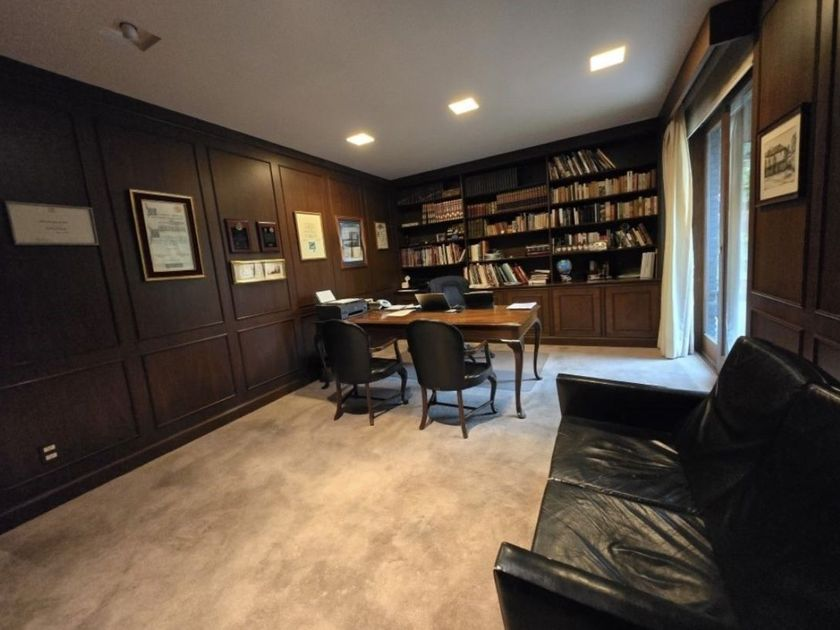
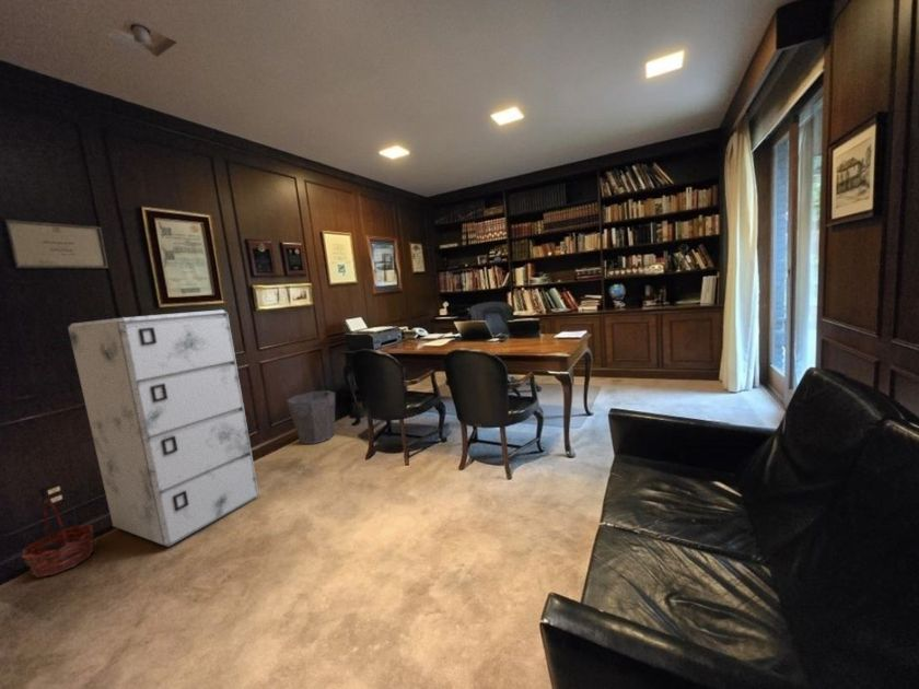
+ basket [21,498,95,579]
+ filing cabinet [67,308,259,548]
+ waste bin [286,389,336,445]
